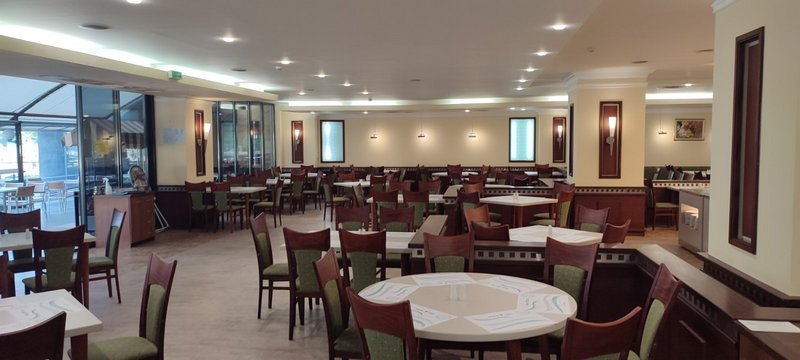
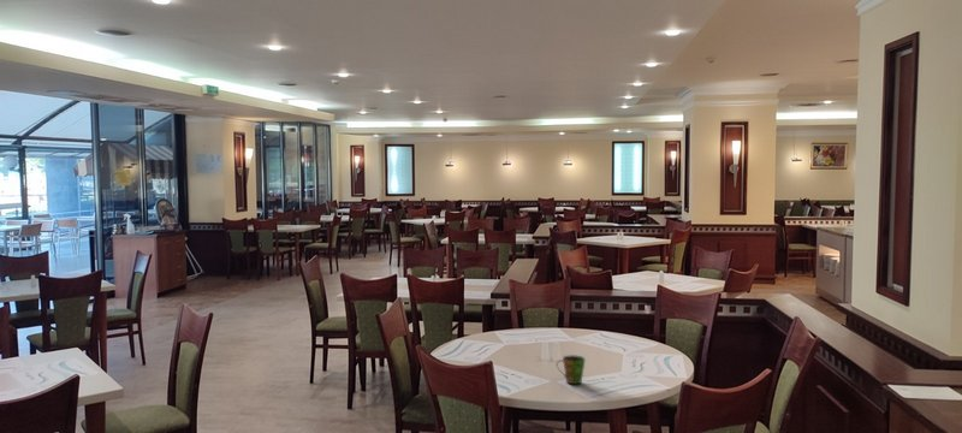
+ cup [554,354,587,386]
